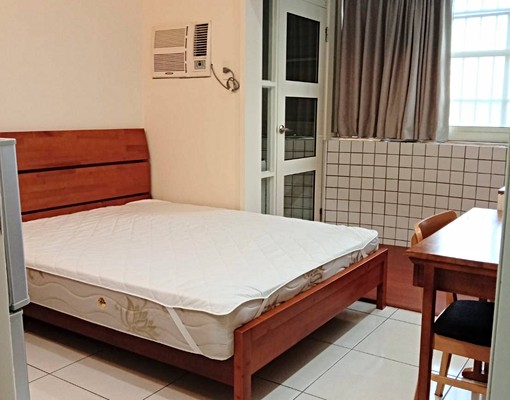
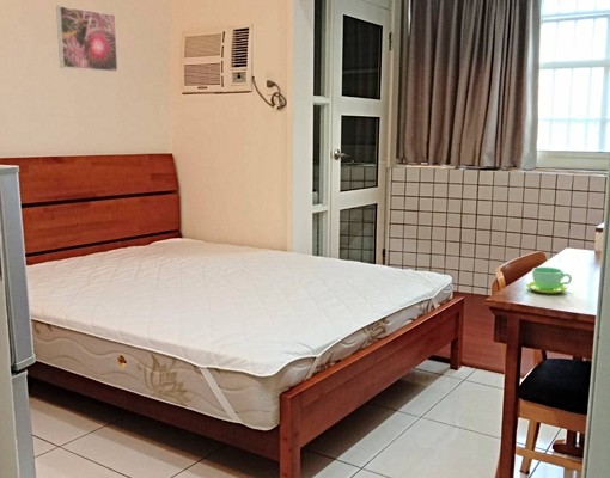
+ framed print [55,5,118,73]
+ cup [525,266,573,294]
